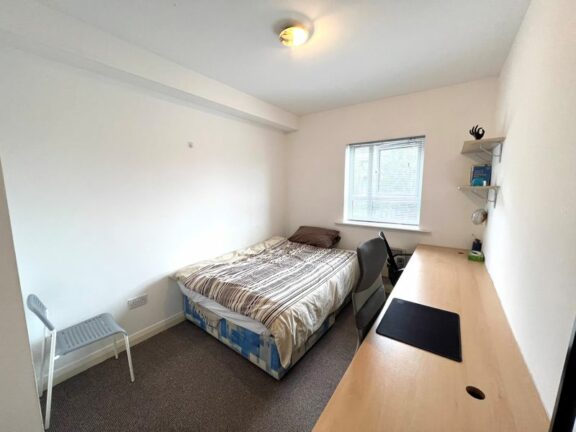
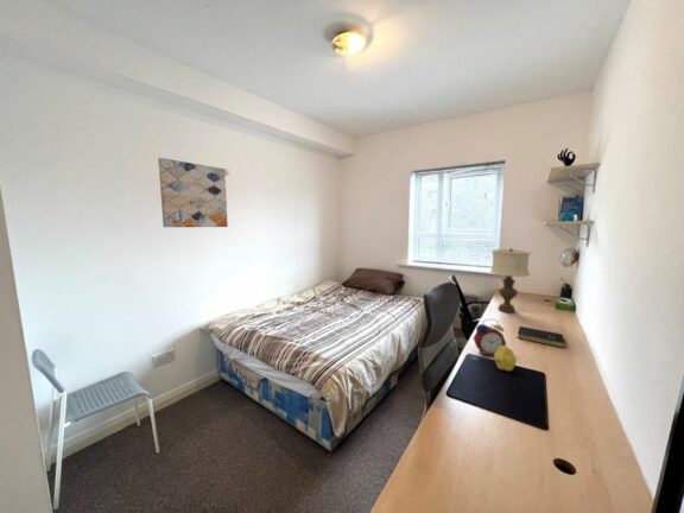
+ table lamp [489,247,533,314]
+ book [517,325,565,349]
+ wall art [157,157,229,228]
+ alarm clock [473,317,507,357]
+ fruit [493,344,518,372]
